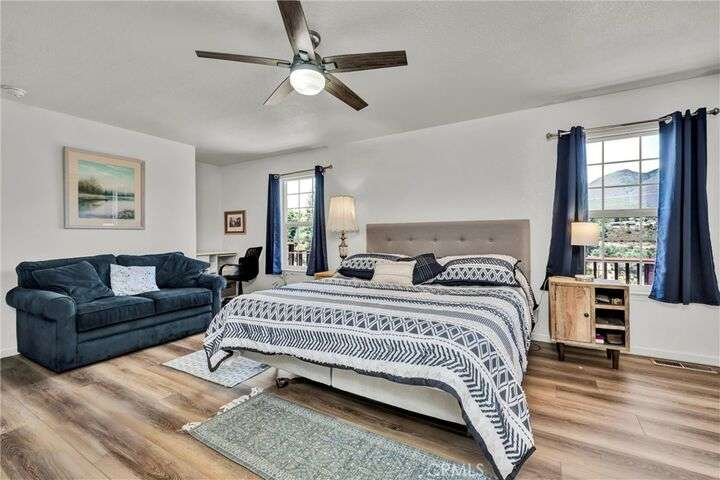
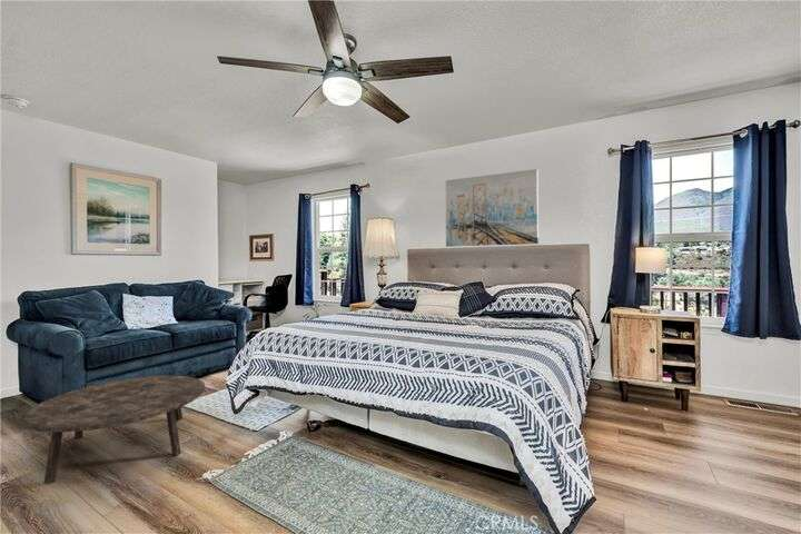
+ wall art [445,168,540,248]
+ coffee table [22,375,206,485]
